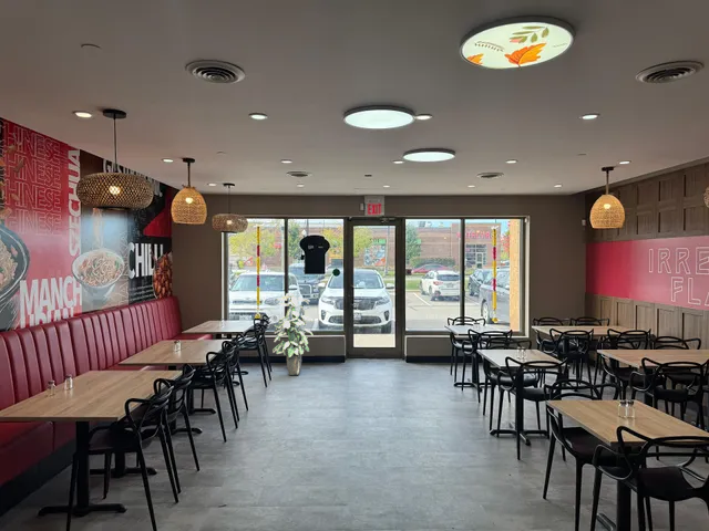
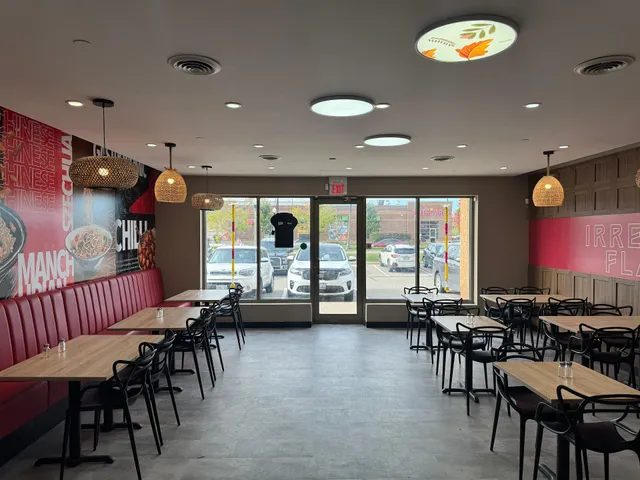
- indoor plant [271,292,314,376]
